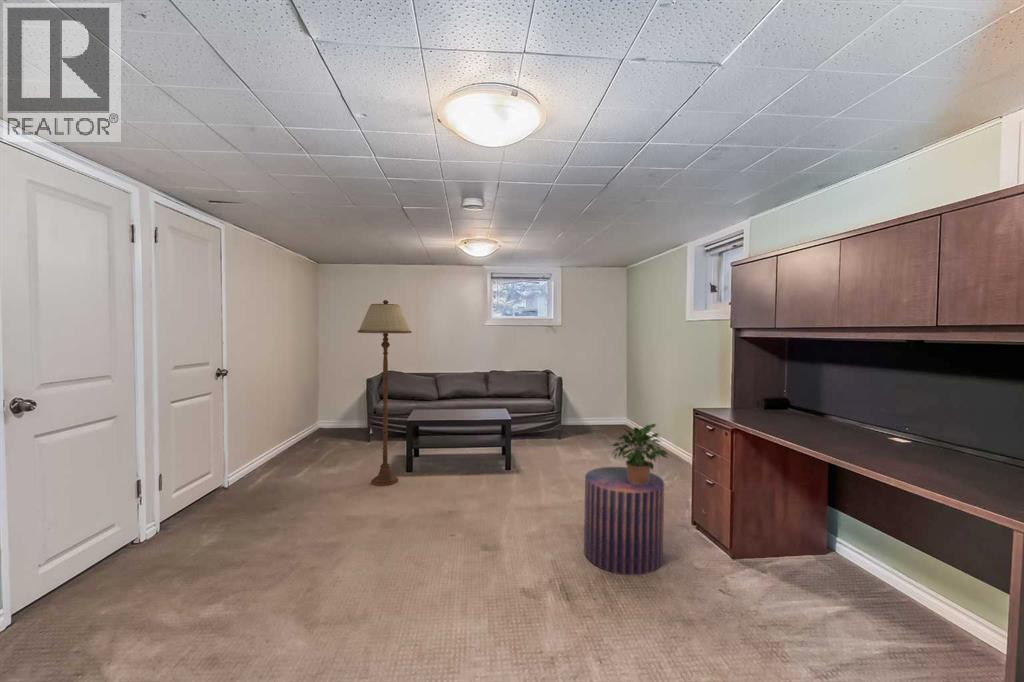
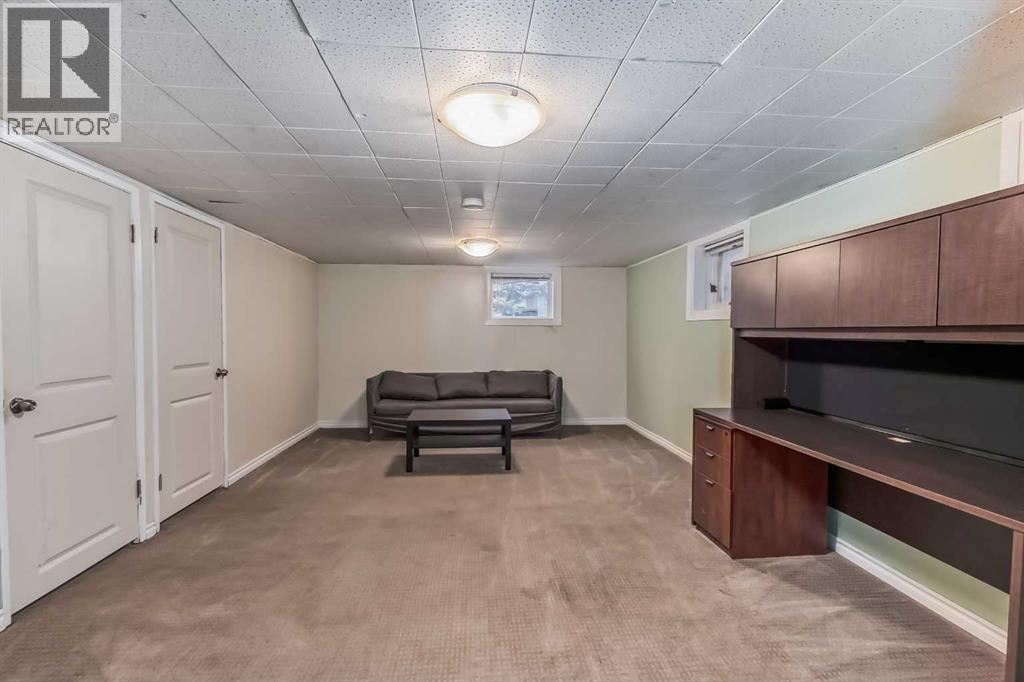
- floor lamp [357,299,412,487]
- stool [583,466,665,576]
- potted plant [610,423,669,485]
